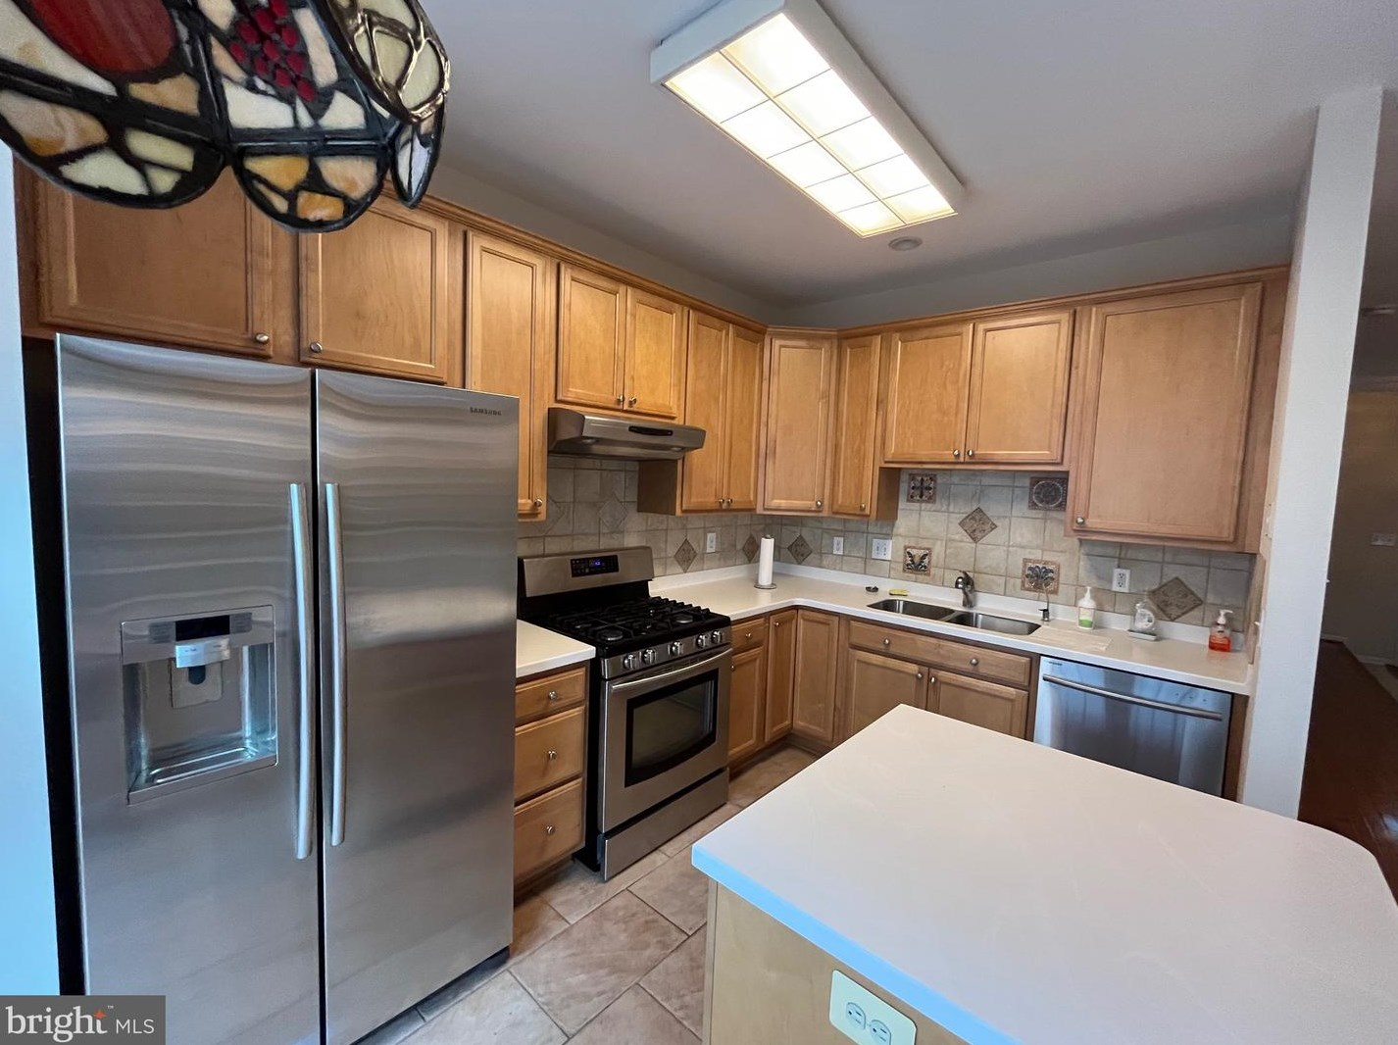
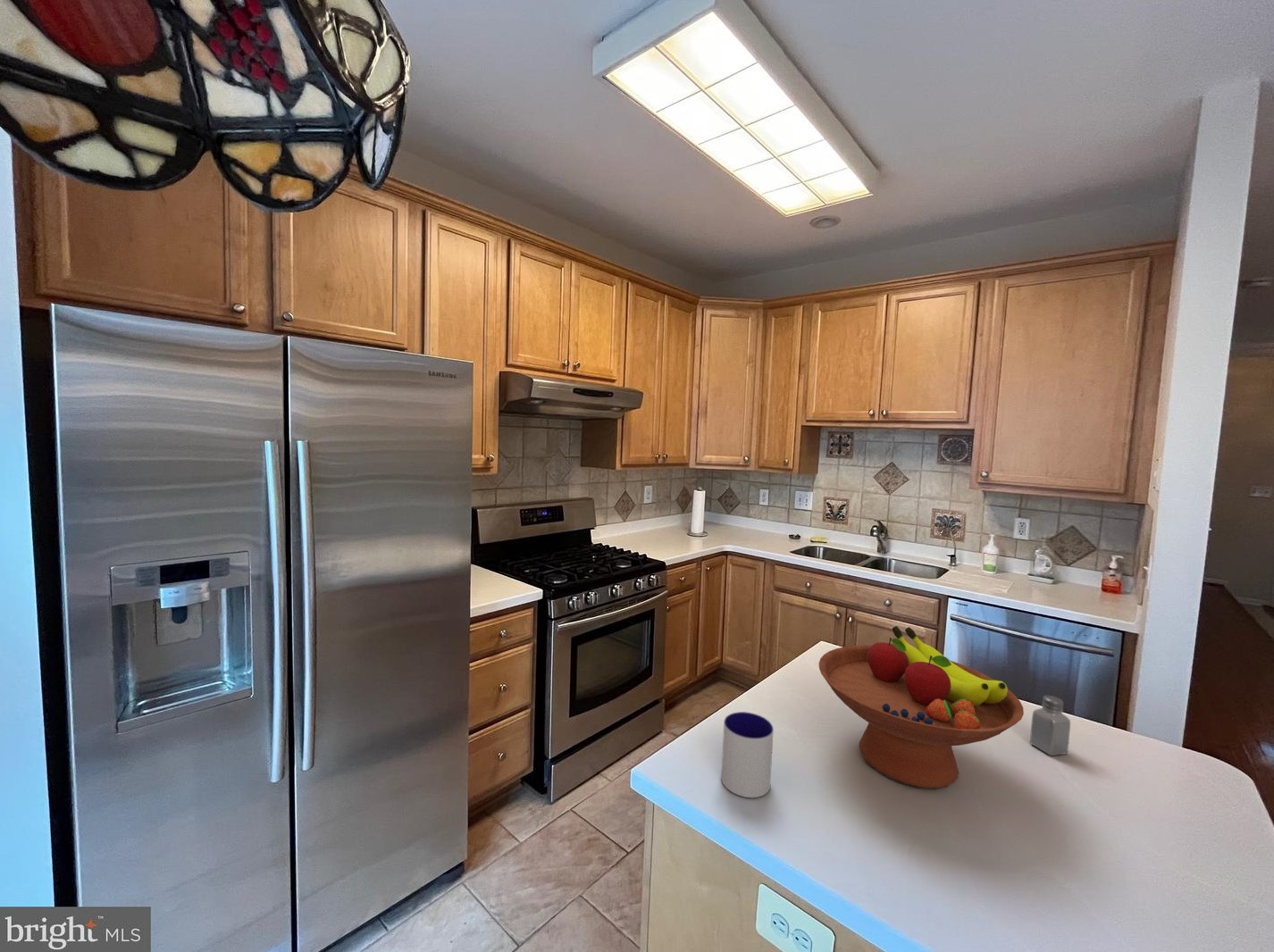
+ saltshaker [1029,694,1071,756]
+ fruit bowl [818,625,1025,790]
+ mug [720,711,775,798]
